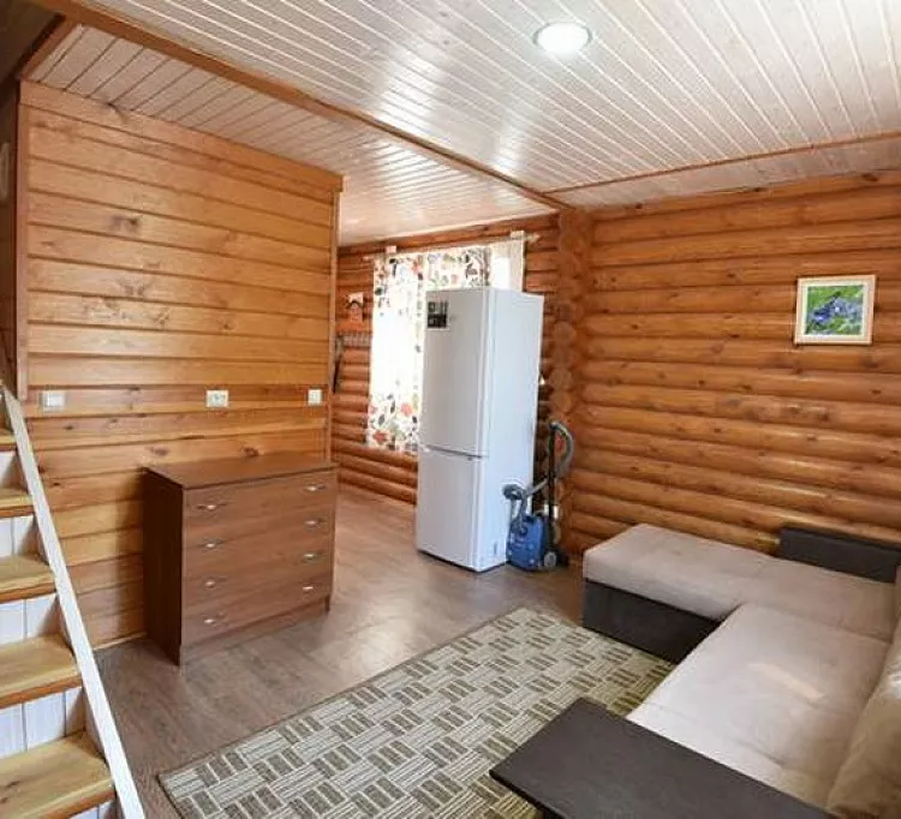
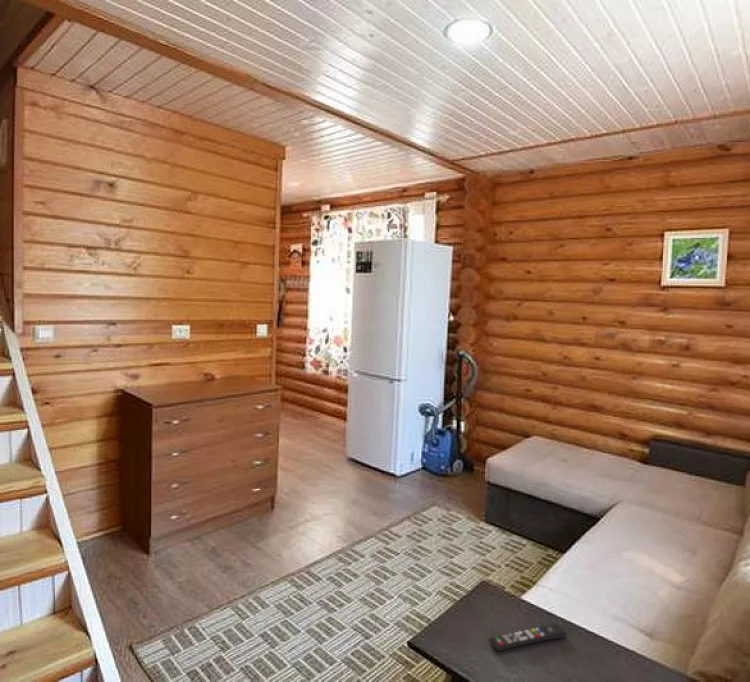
+ remote control [489,623,568,652]
